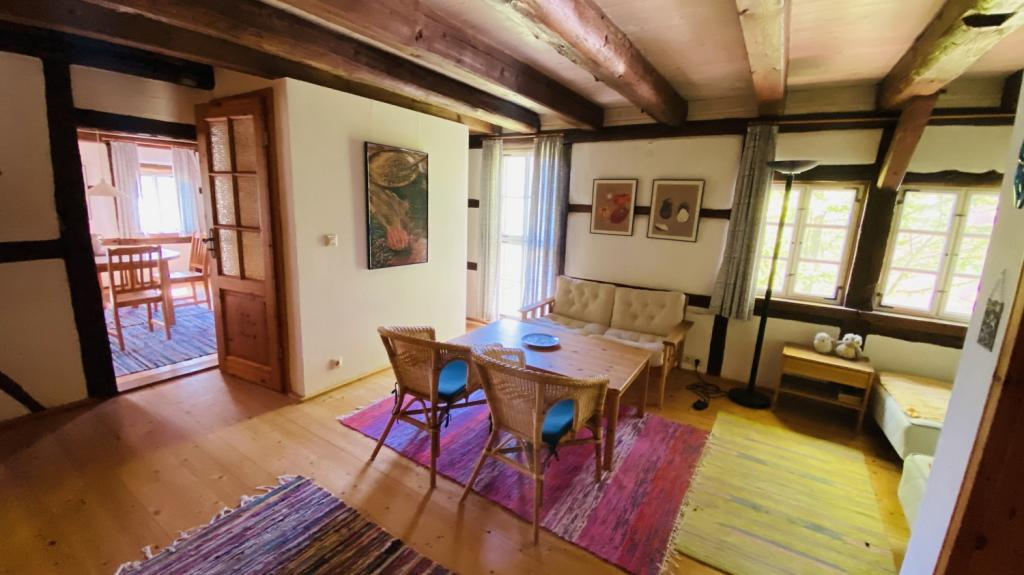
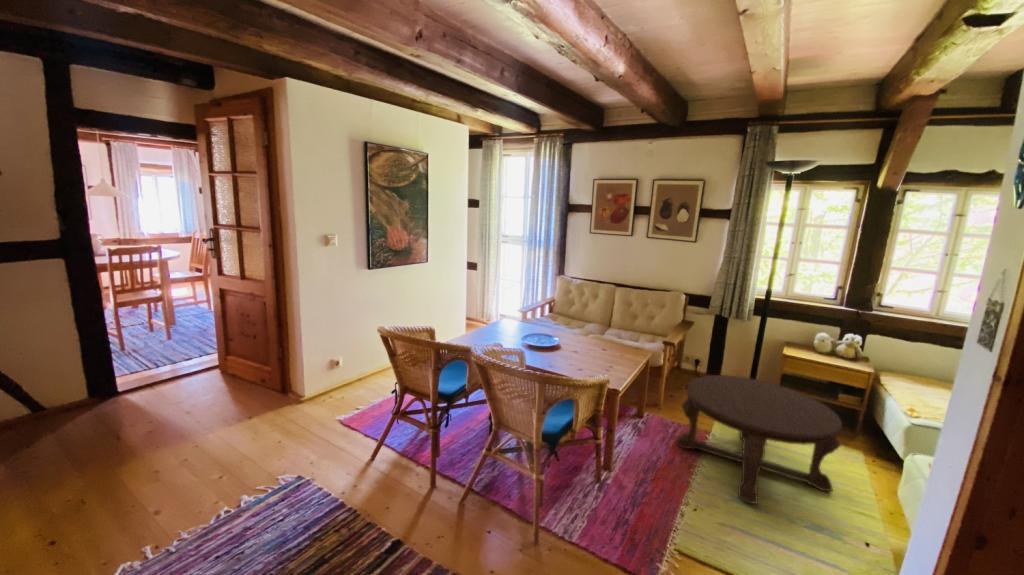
+ coffee table [675,374,843,505]
